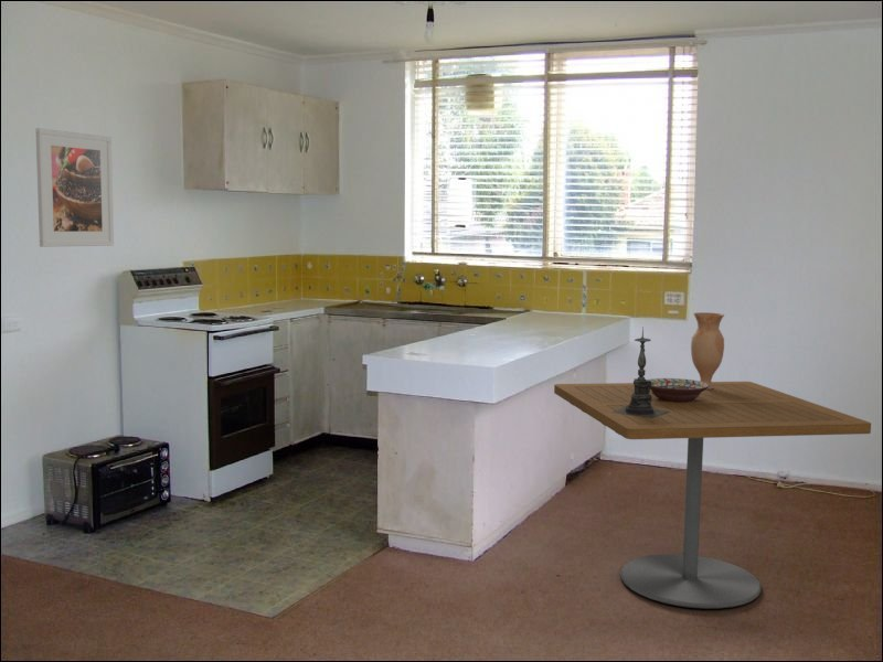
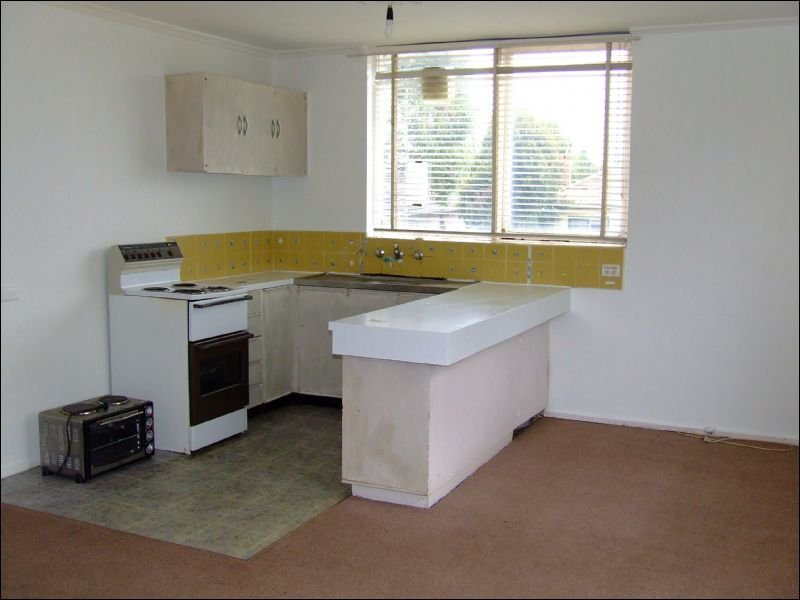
- vase [690,311,725,389]
- decorative bowl [647,377,710,402]
- candle holder [611,325,669,418]
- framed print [34,127,115,248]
- dining table [553,381,872,610]
